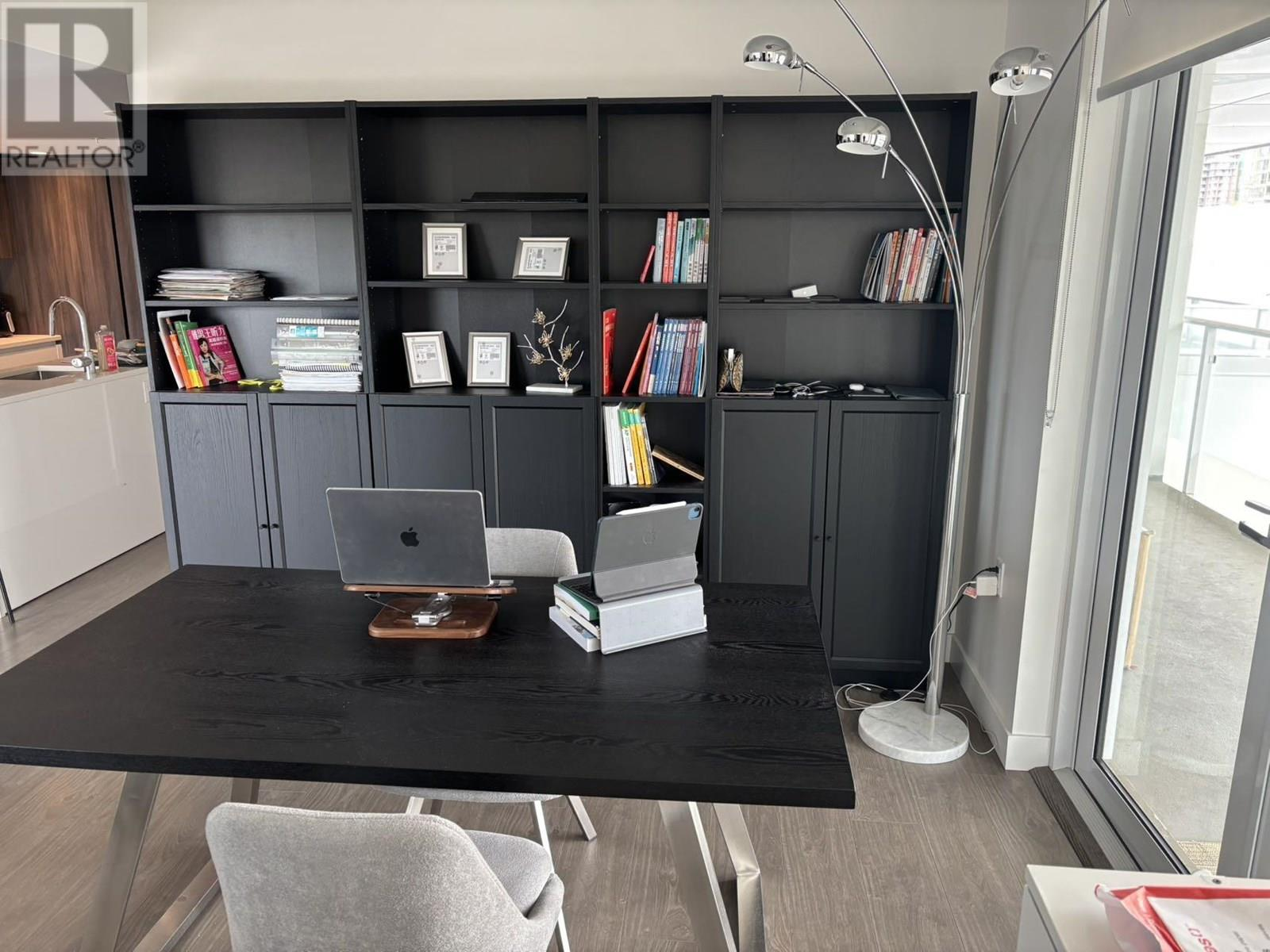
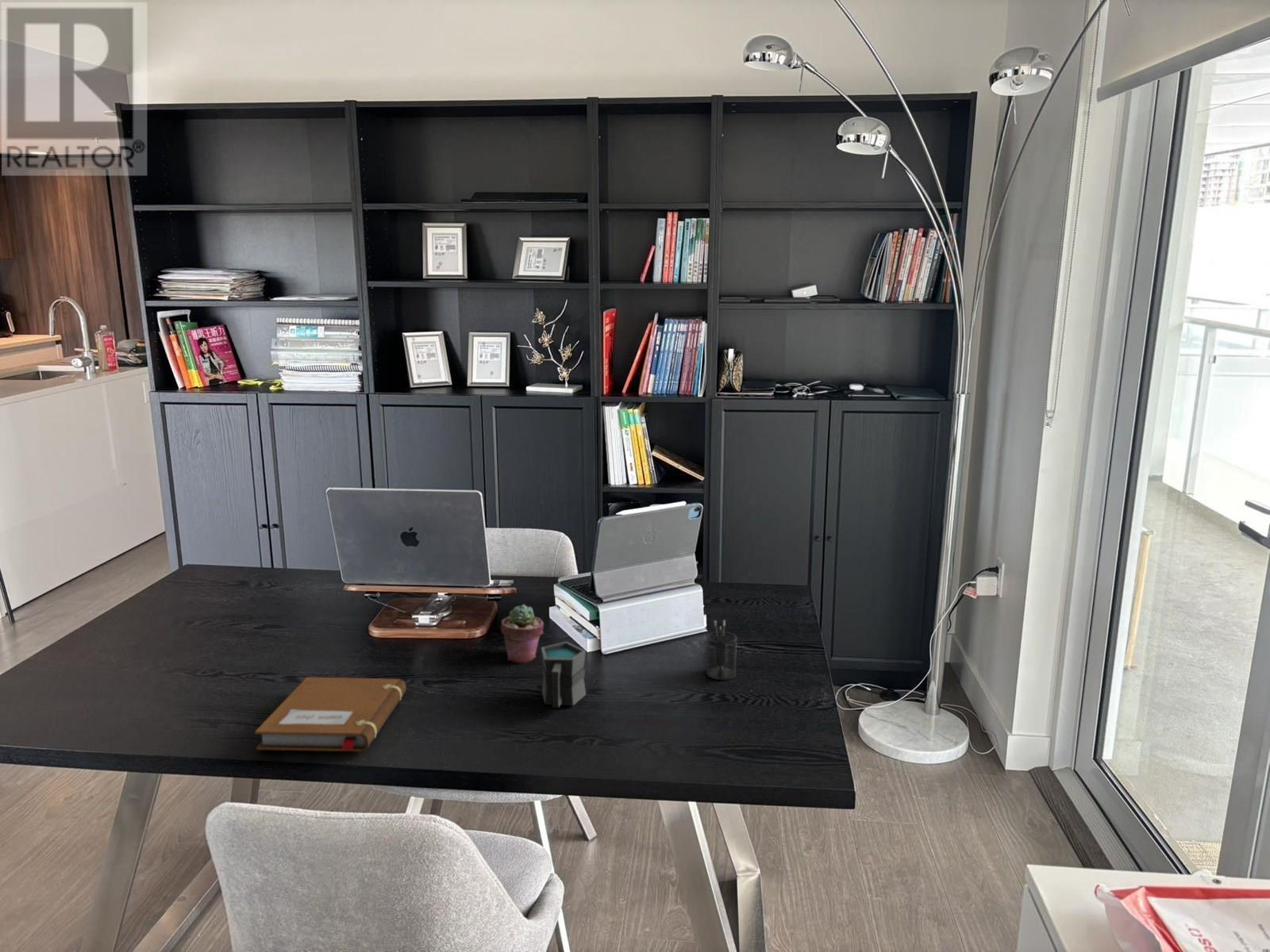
+ notebook [254,677,407,752]
+ potted succulent [501,604,545,664]
+ pencil holder [706,620,738,681]
+ mug [541,641,587,708]
